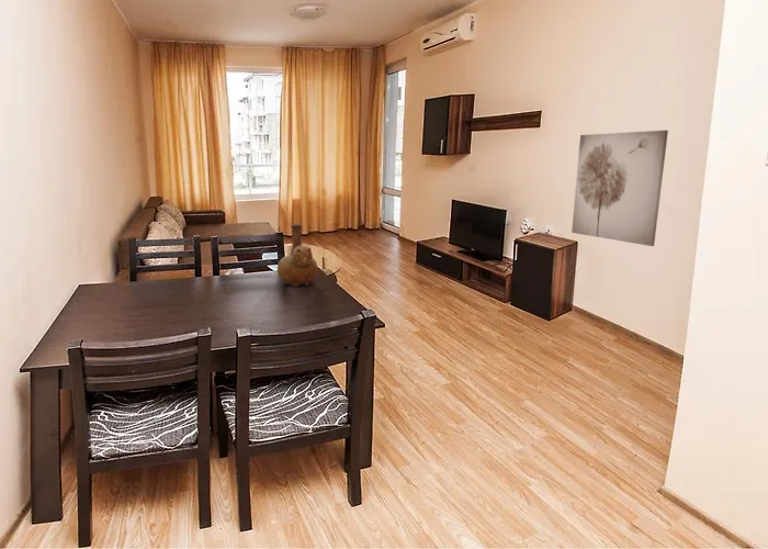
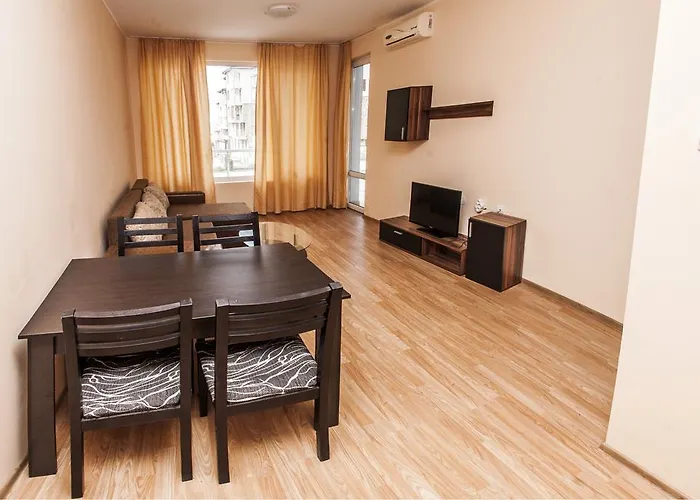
- wall art [571,130,669,247]
- vase [276,223,318,287]
